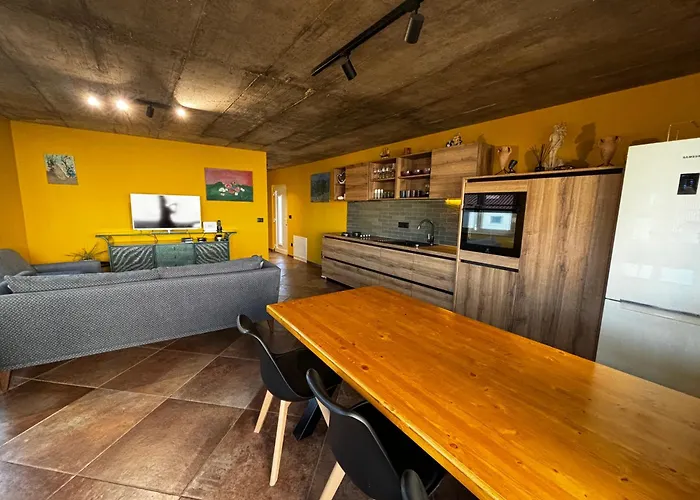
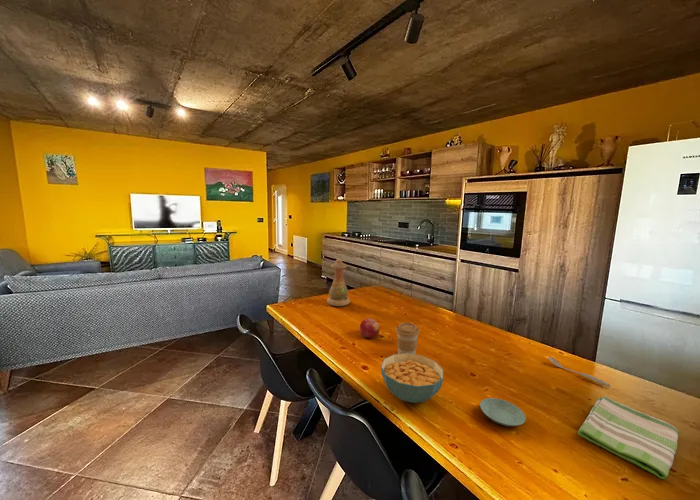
+ spoon [547,356,612,387]
+ dish towel [577,395,680,480]
+ vase [326,257,351,307]
+ coffee cup [395,322,420,355]
+ cereal bowl [380,353,444,404]
+ saucer [479,397,527,427]
+ fruit [359,318,380,339]
